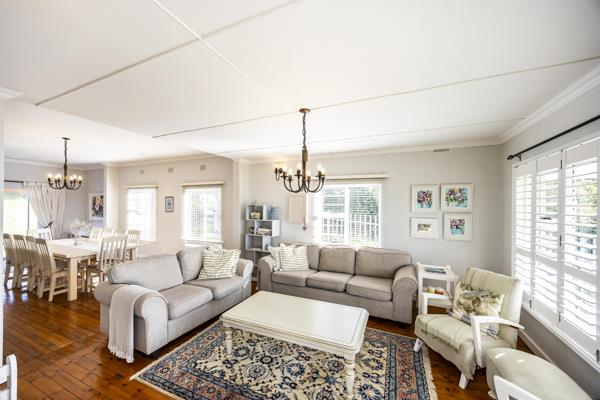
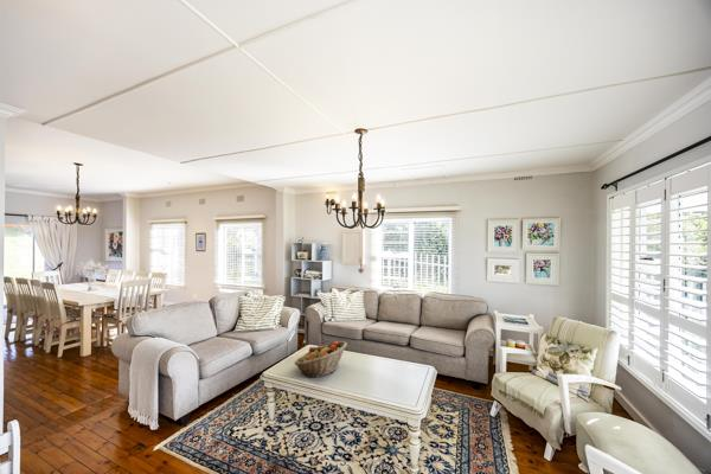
+ fruit basket [293,340,347,379]
